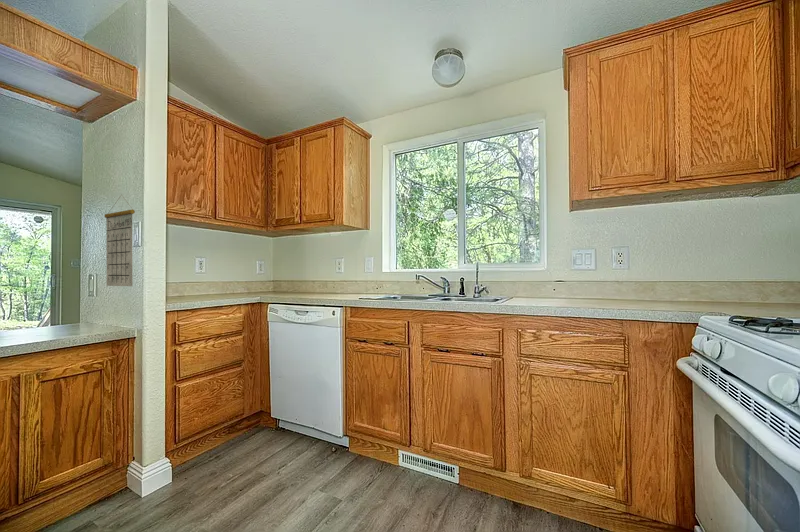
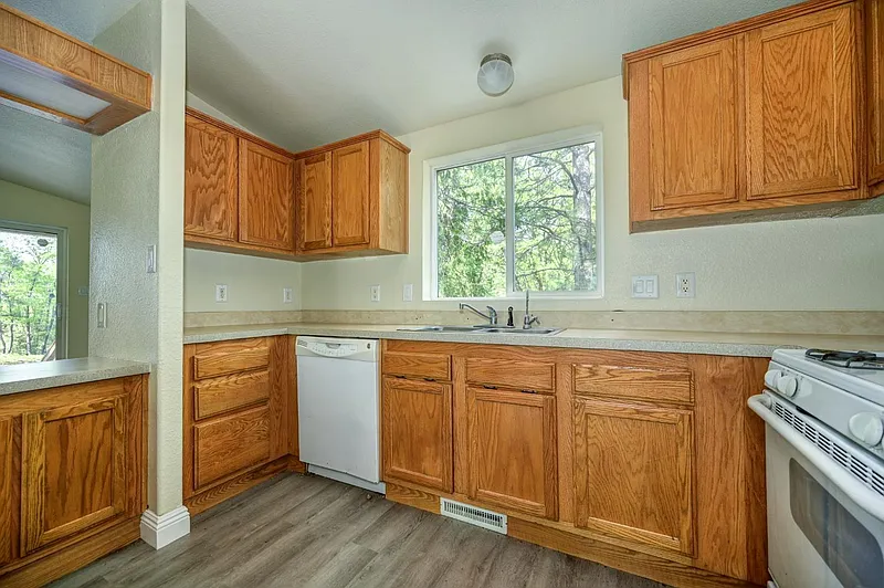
- calendar [104,195,136,287]
